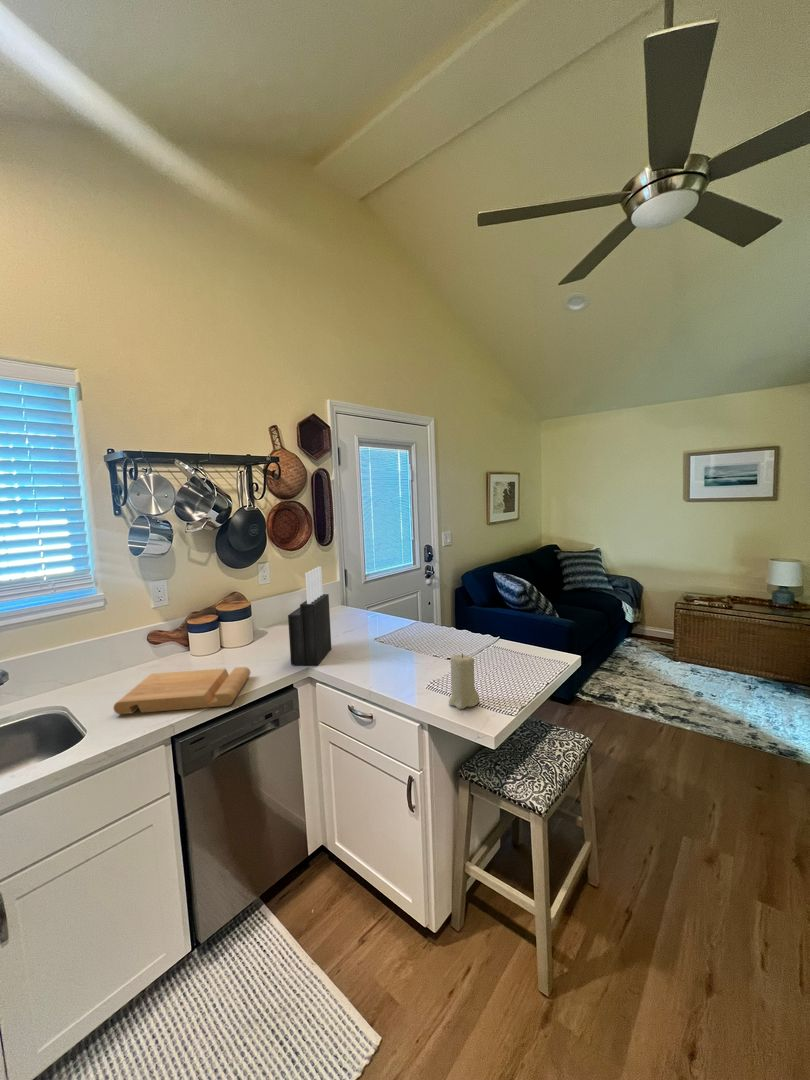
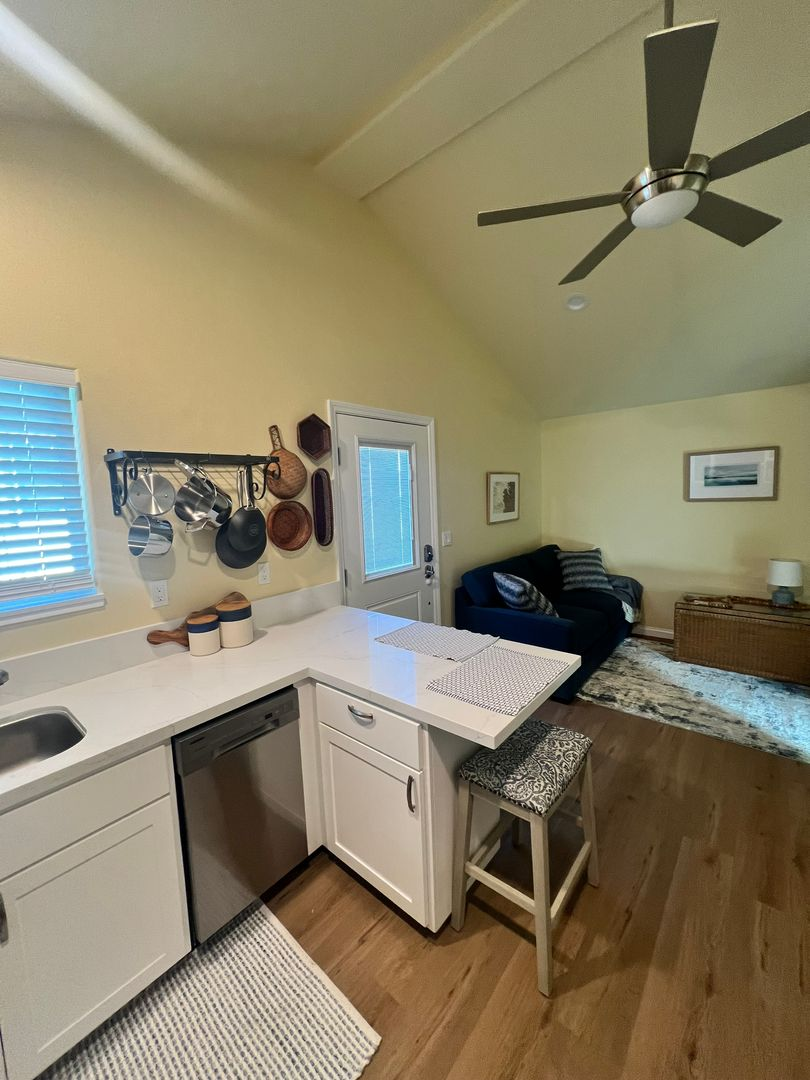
- cutting board [112,666,251,715]
- candle [448,652,480,710]
- knife block [287,566,332,666]
